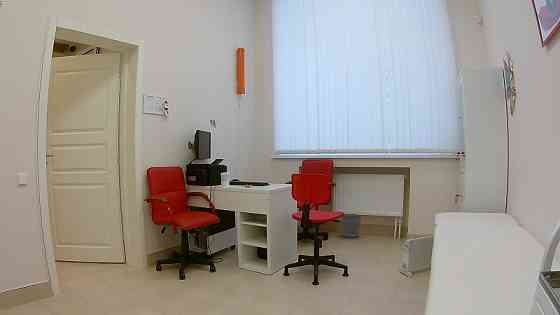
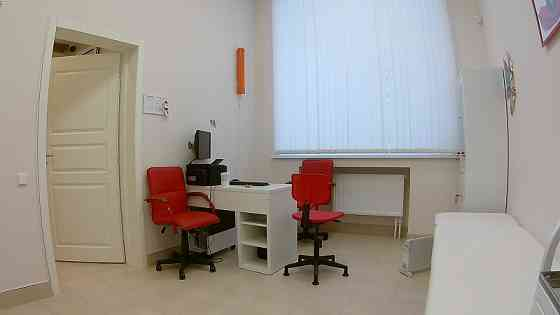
- wastebasket [339,214,362,239]
